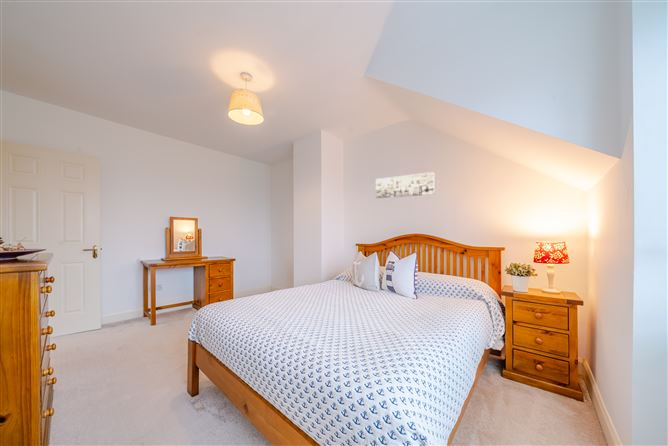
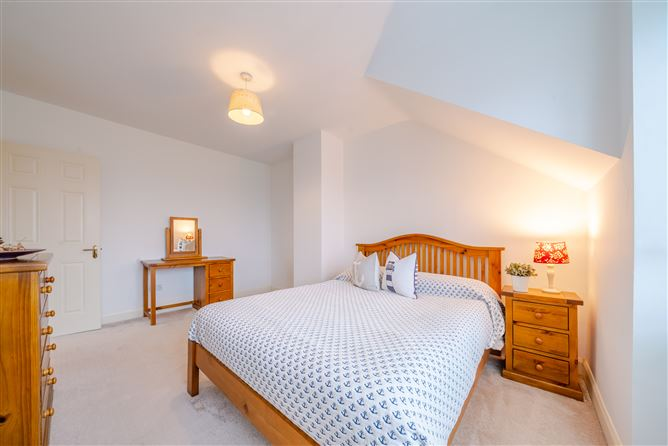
- wall art [375,171,435,199]
